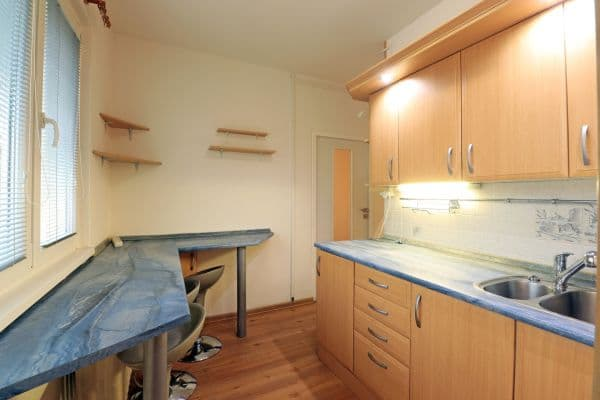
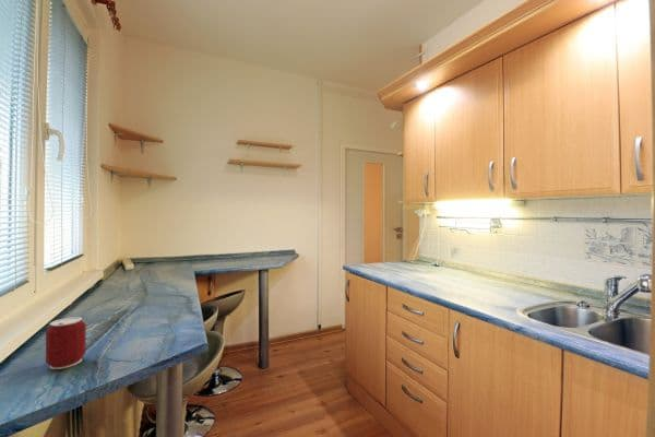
+ can [45,316,87,370]
